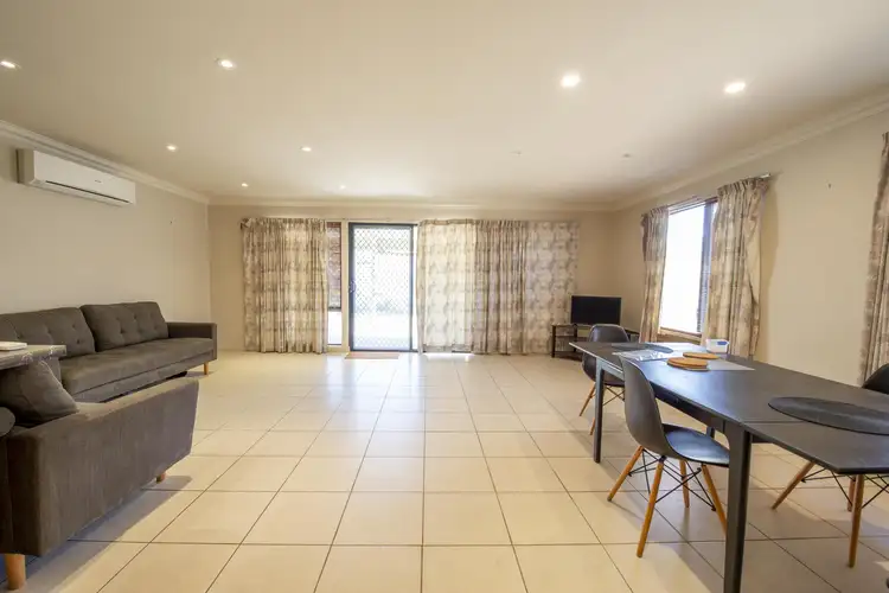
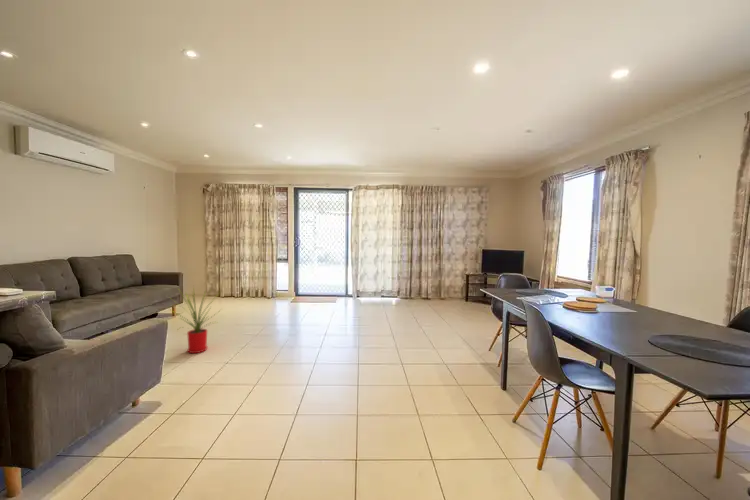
+ house plant [166,285,224,354]
